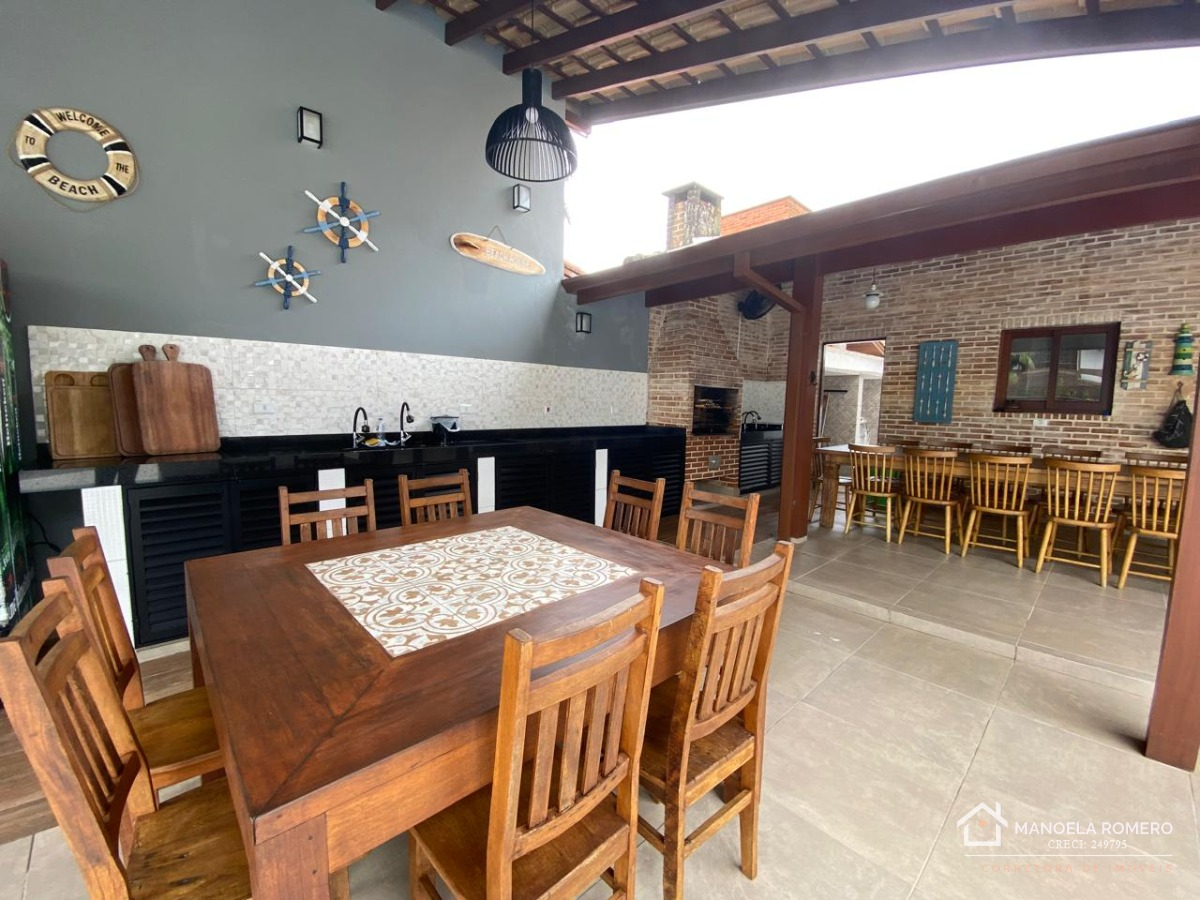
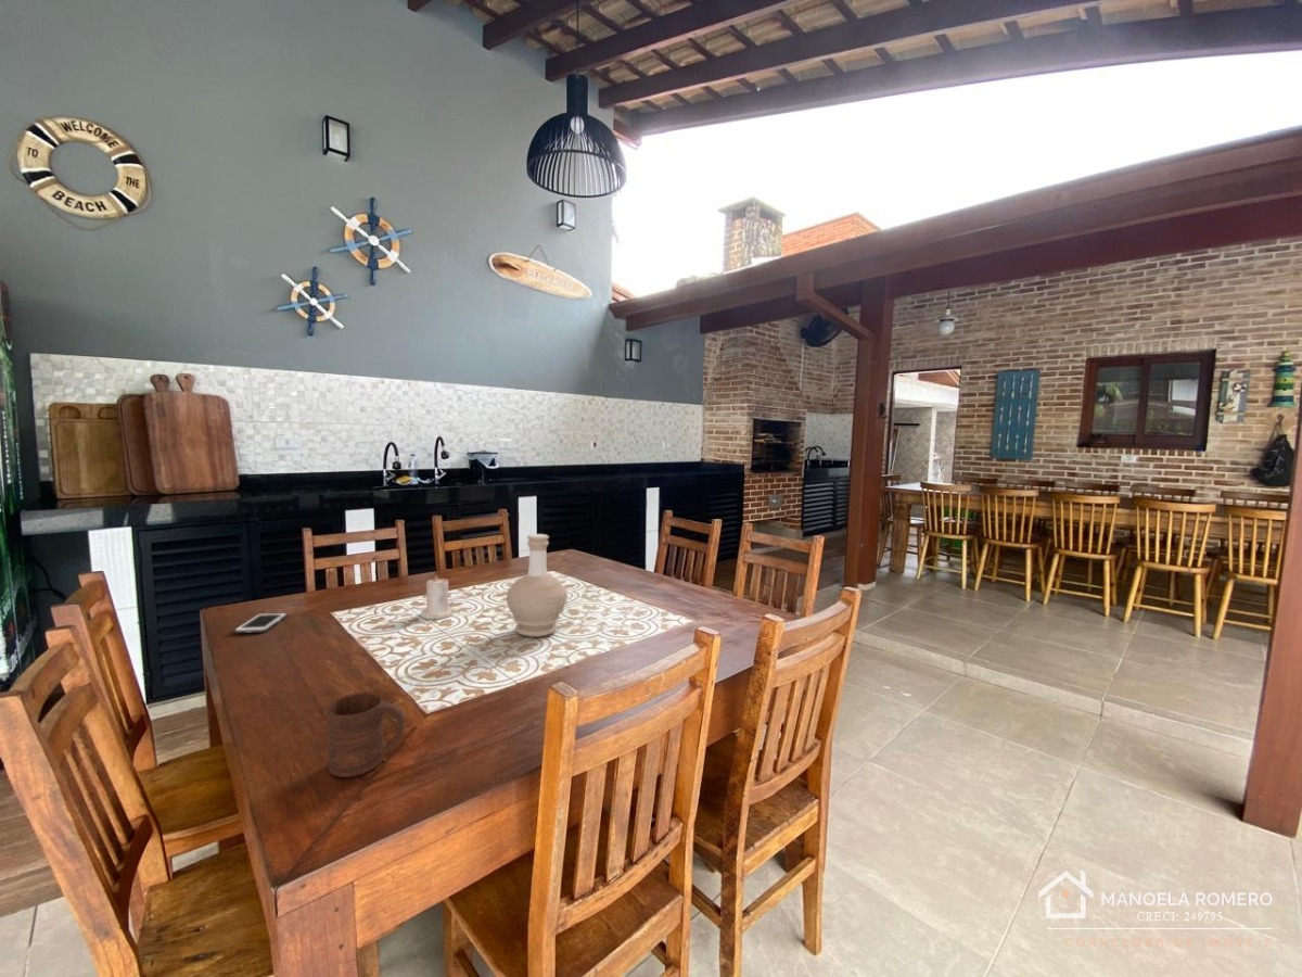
+ bottle [506,533,569,638]
+ candle [420,574,455,620]
+ cell phone [233,612,288,634]
+ cup [327,691,406,778]
